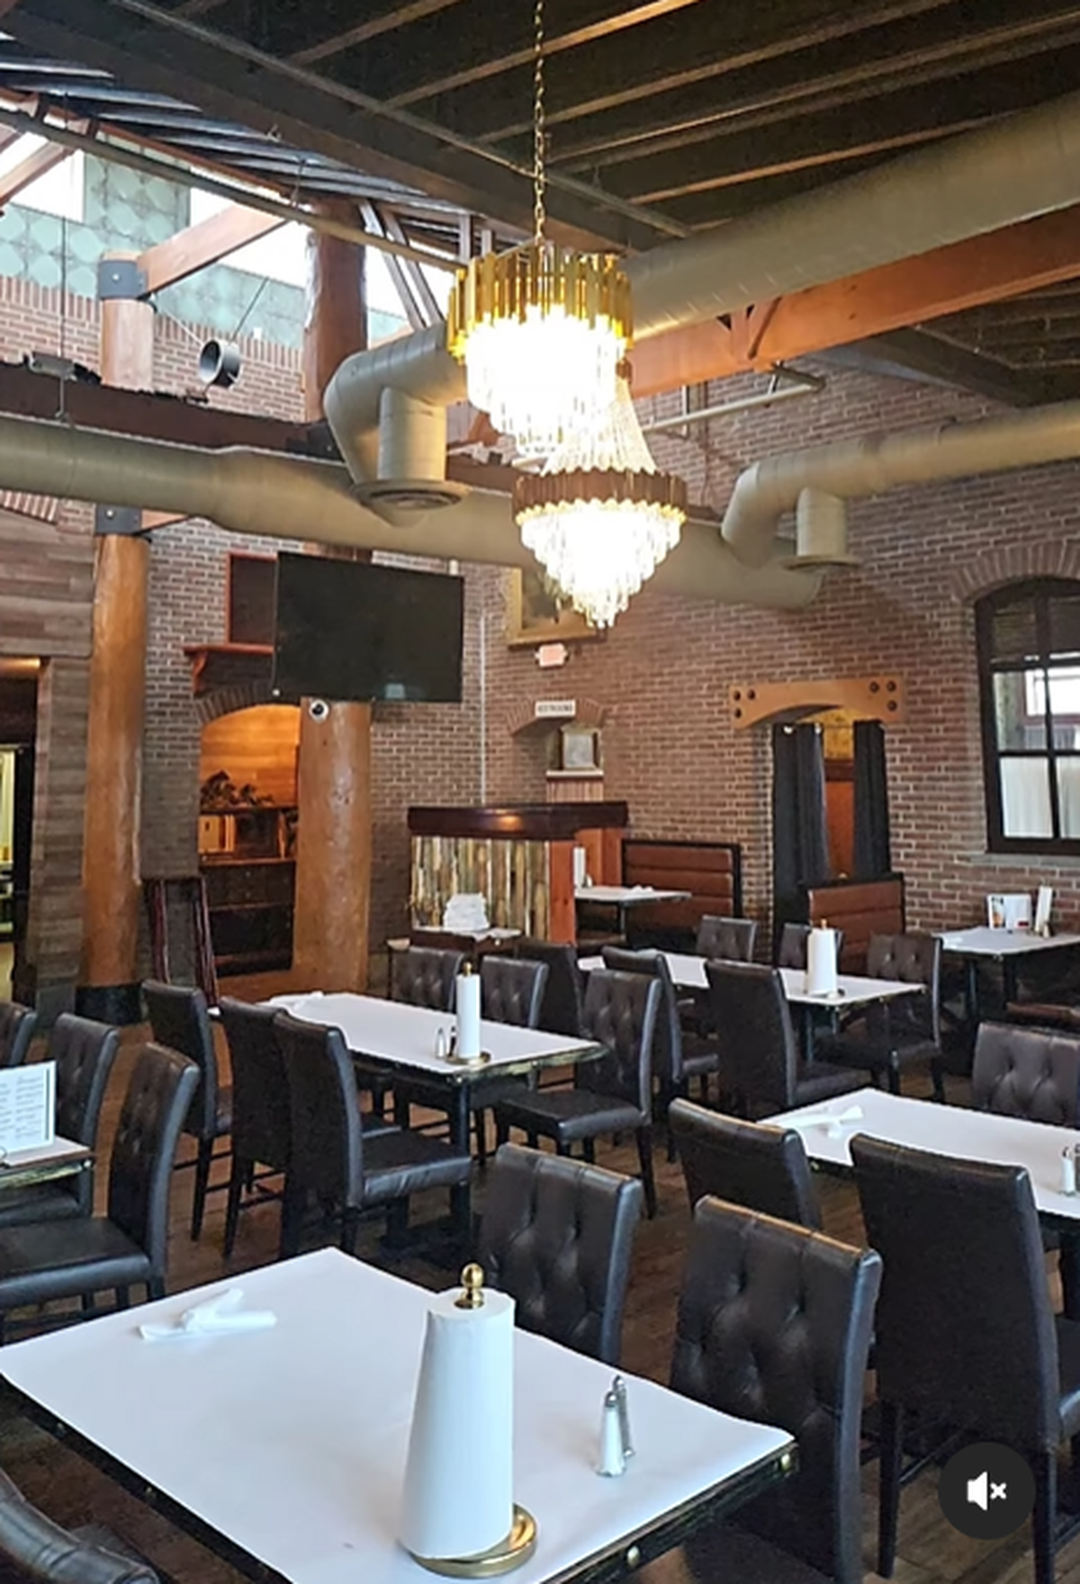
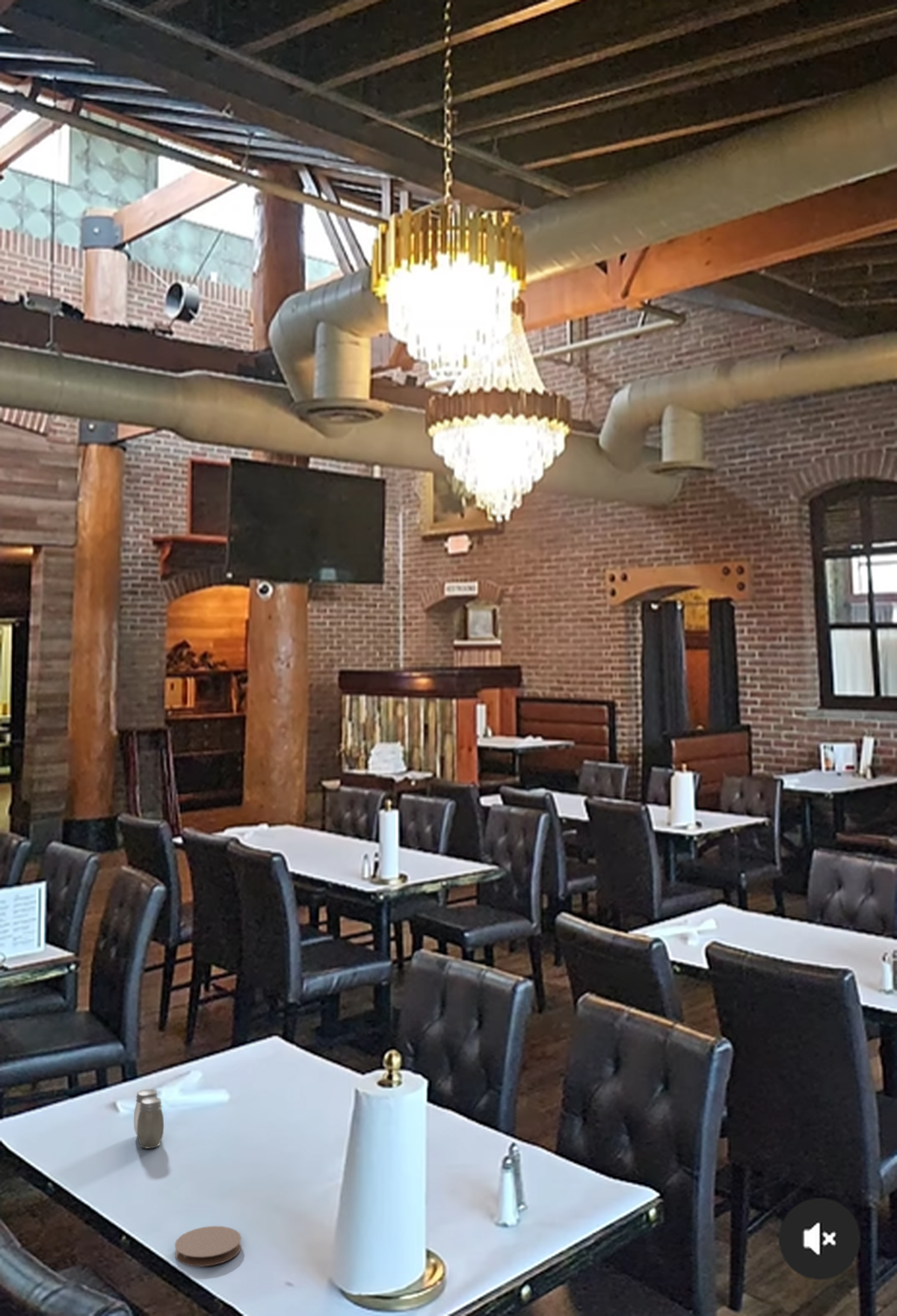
+ salt and pepper shaker [133,1089,164,1149]
+ coaster [174,1226,242,1267]
